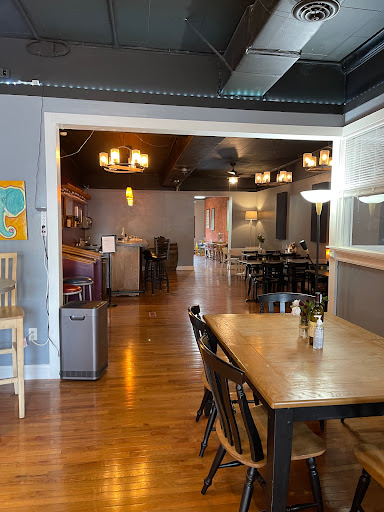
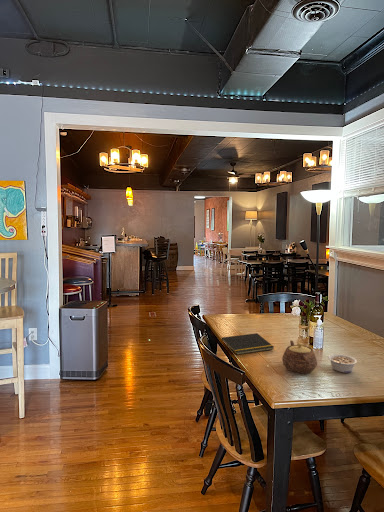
+ notepad [220,332,275,356]
+ teapot [281,339,318,374]
+ legume [327,353,358,374]
